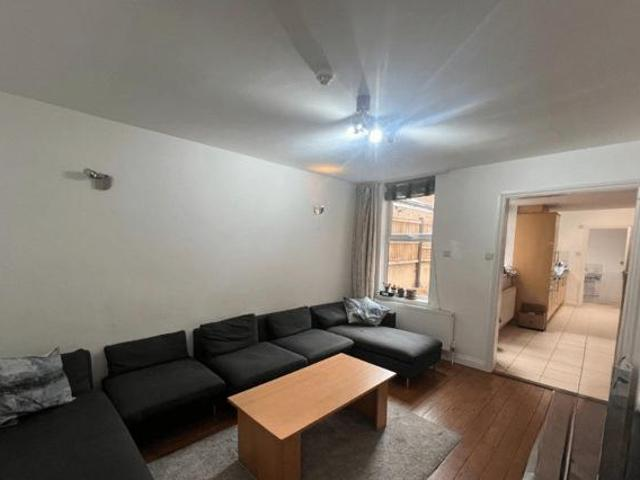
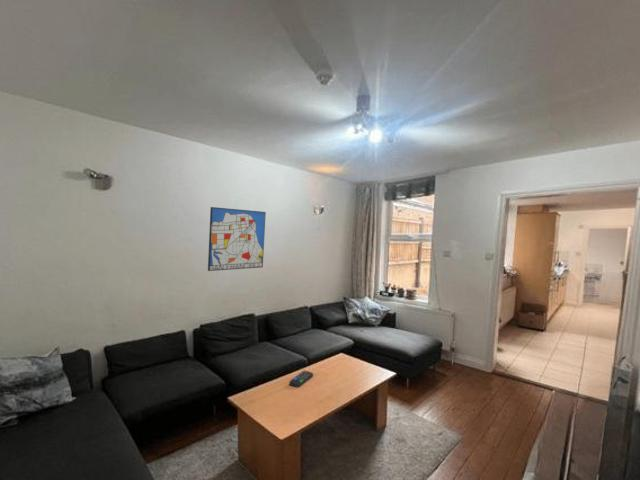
+ wall art [207,206,267,272]
+ remote control [288,369,314,389]
